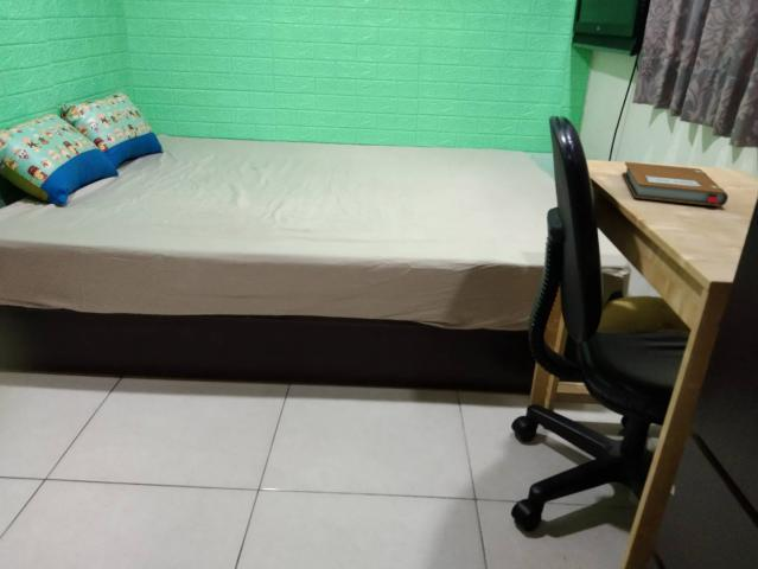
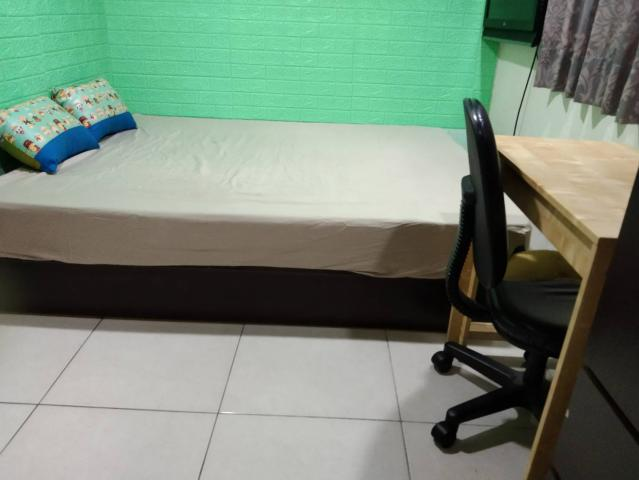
- notebook [622,161,730,207]
